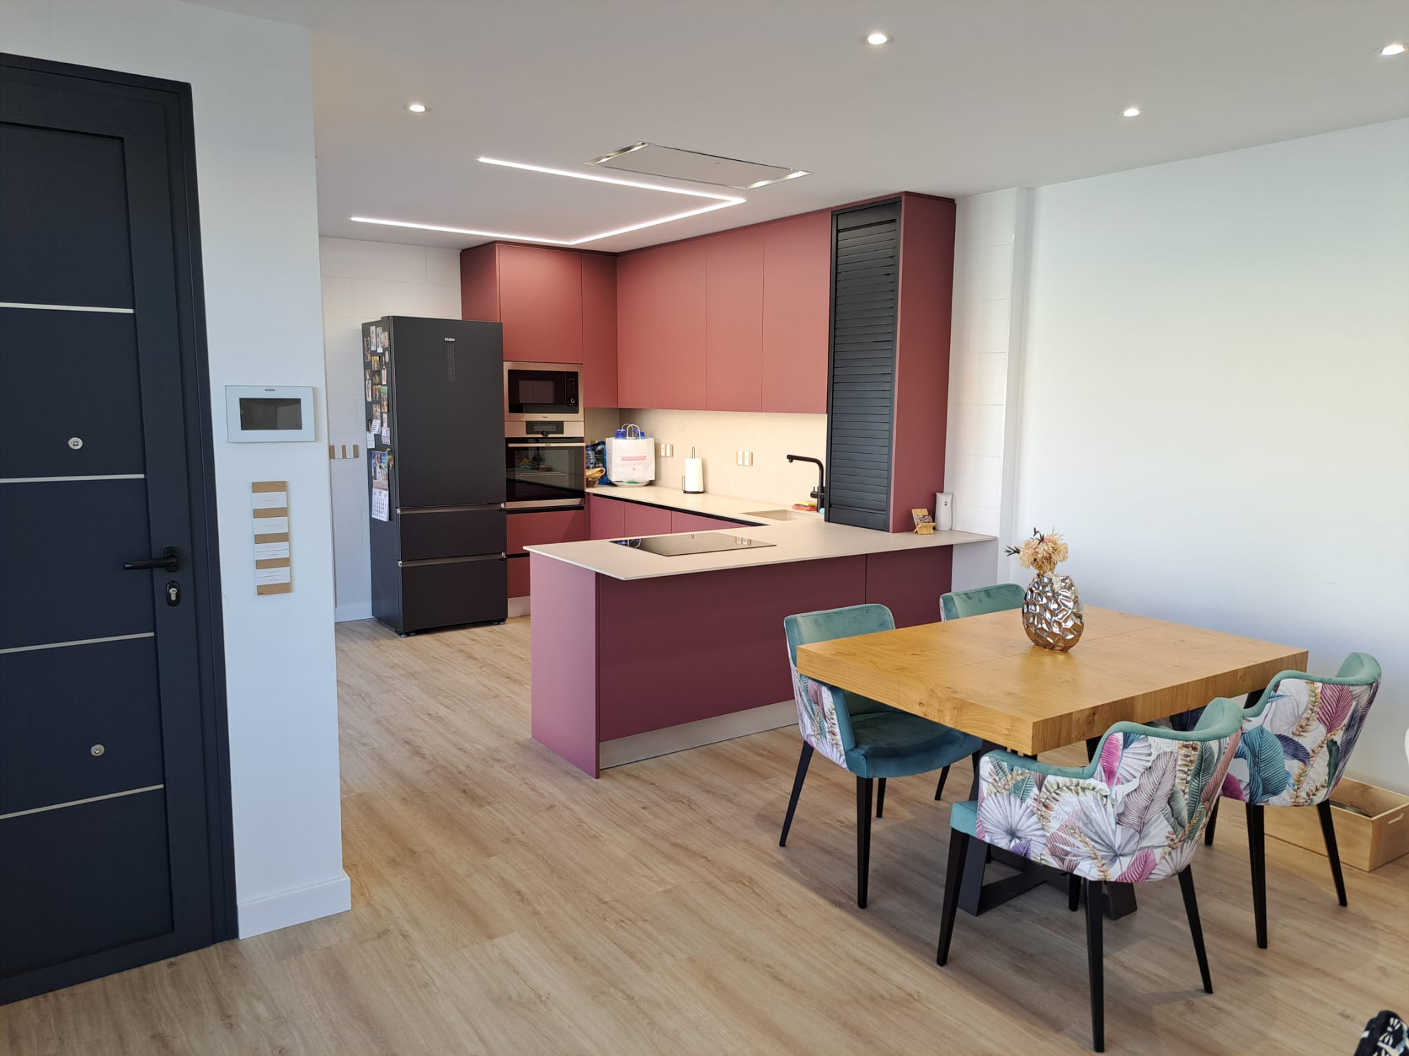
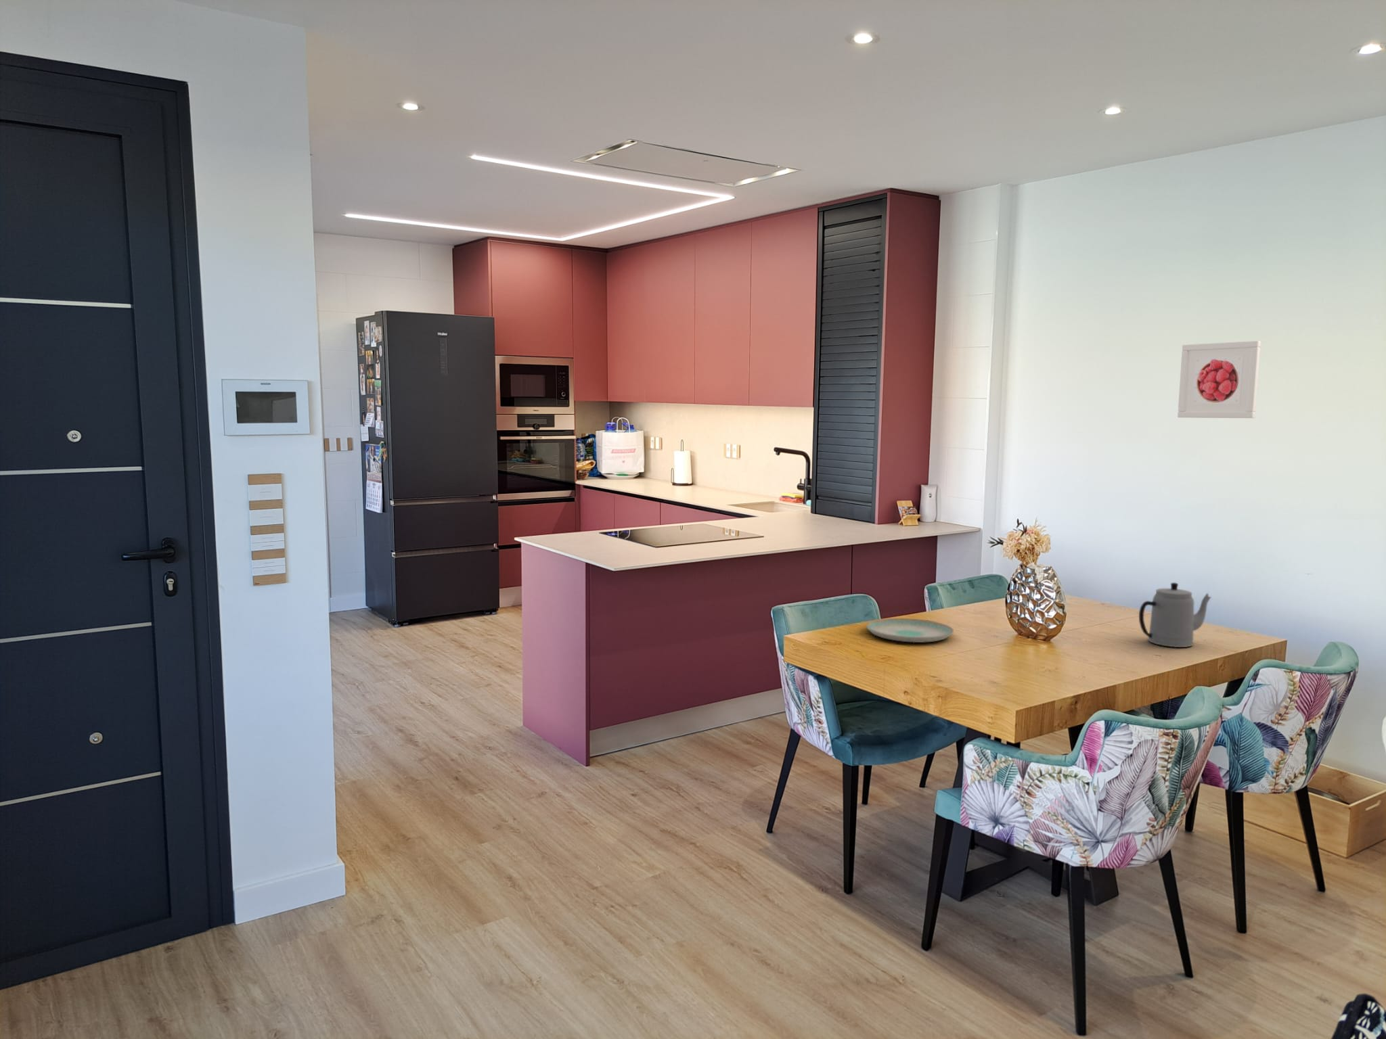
+ teapot [1138,582,1212,648]
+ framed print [1176,341,1262,419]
+ plate [865,618,954,643]
